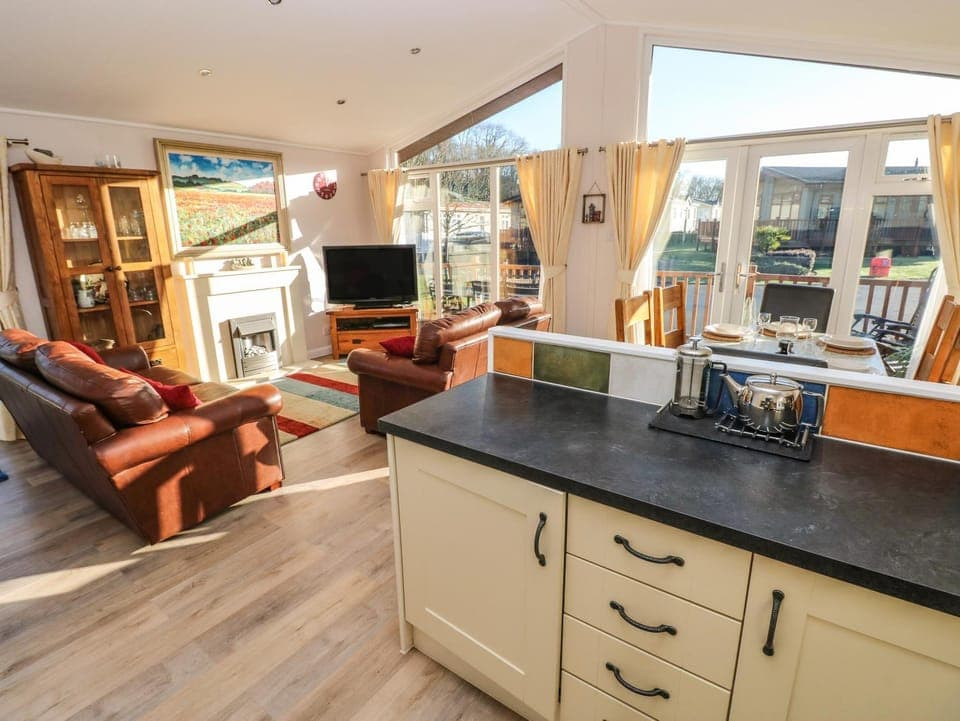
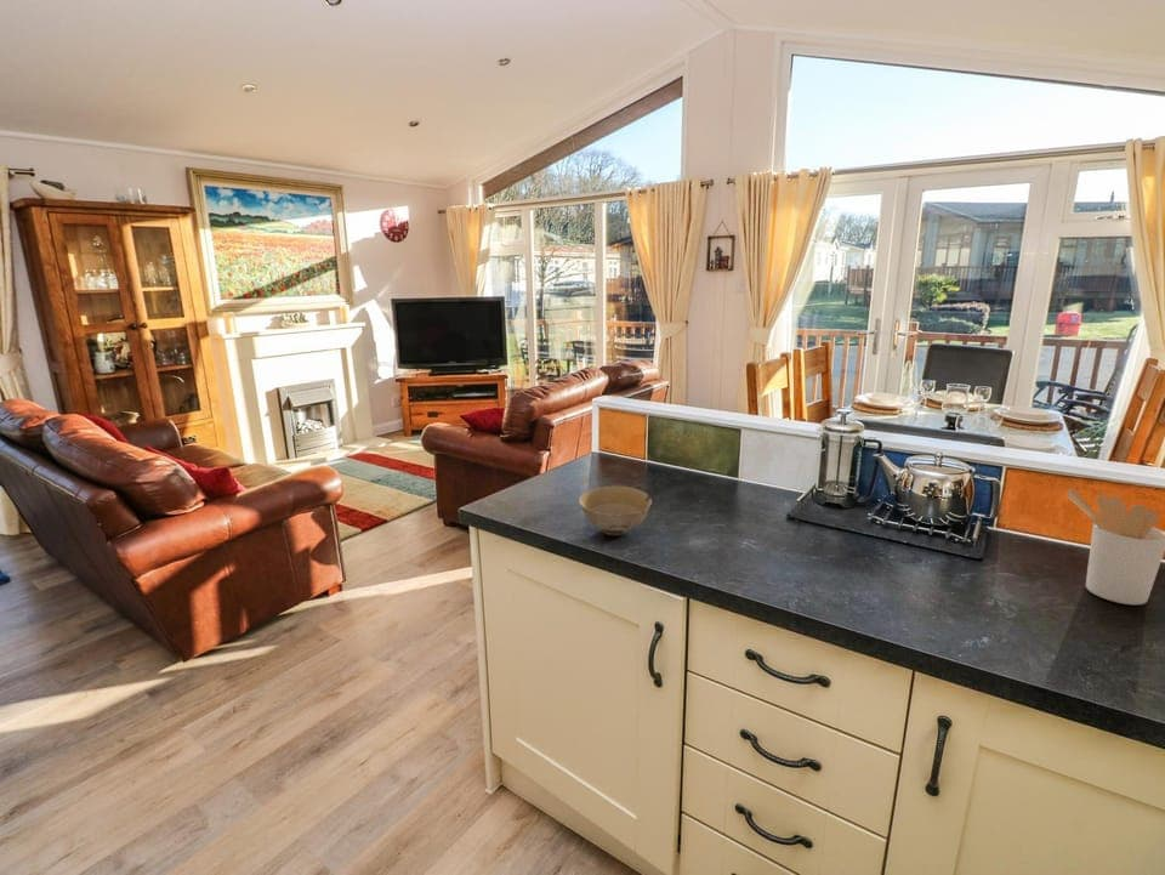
+ bowl [578,485,653,536]
+ utensil holder [1065,488,1165,606]
